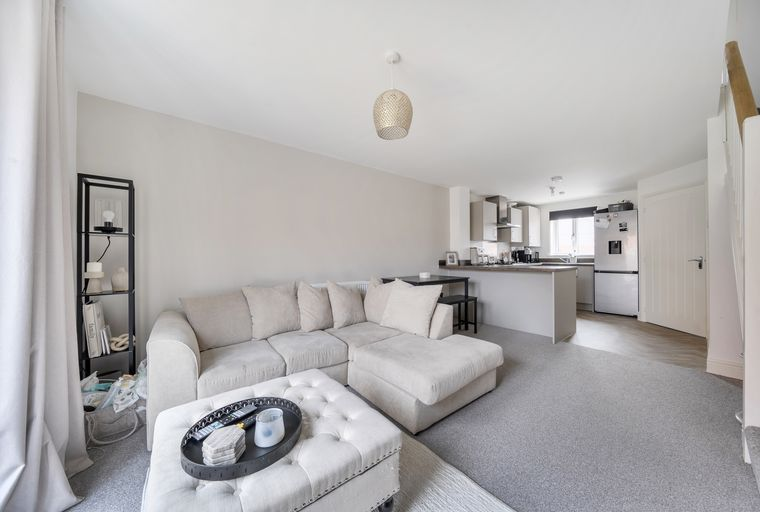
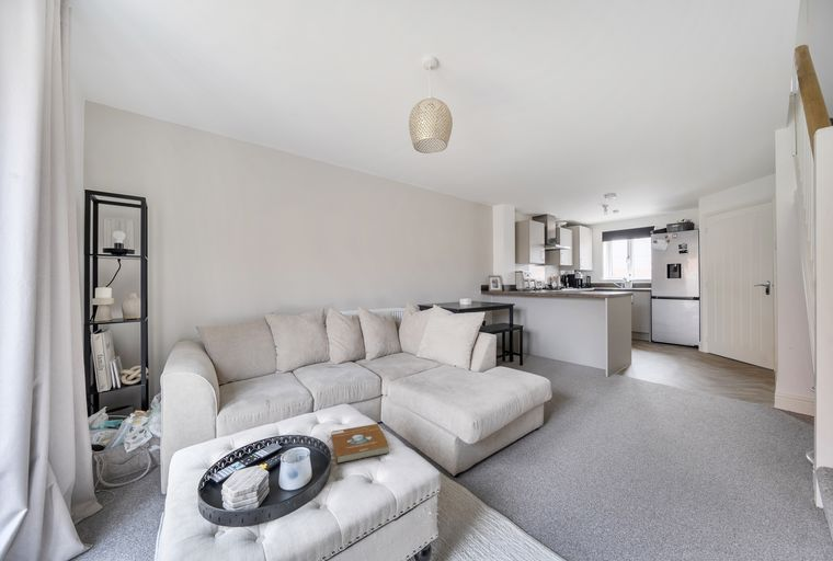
+ book [330,423,390,465]
